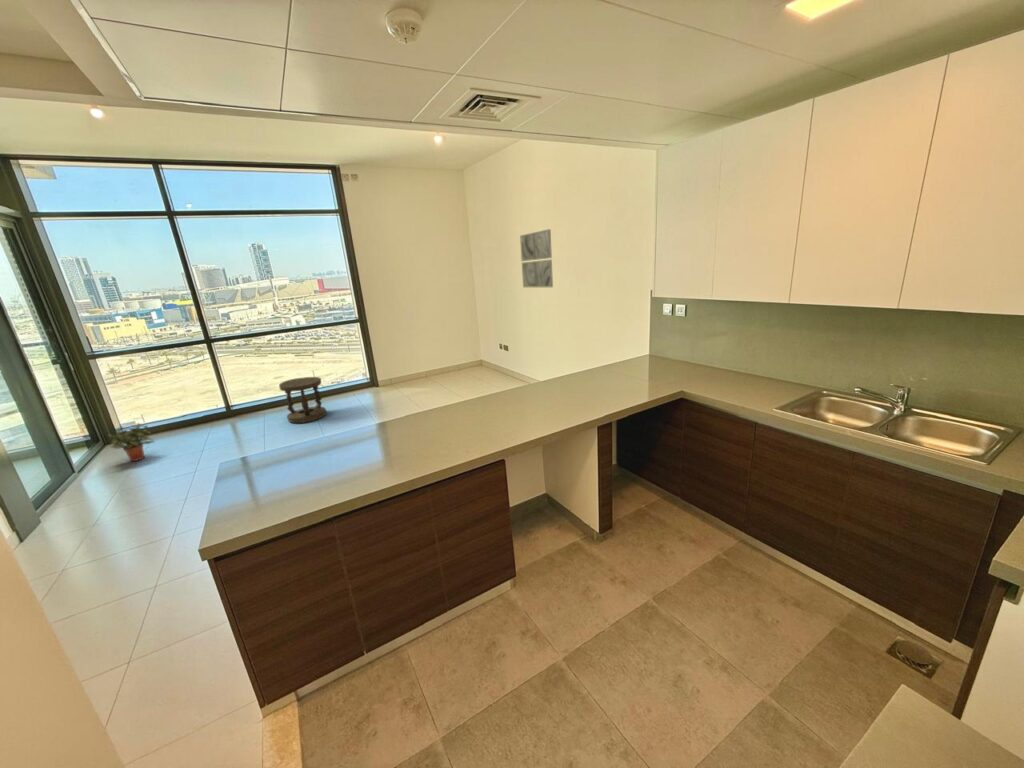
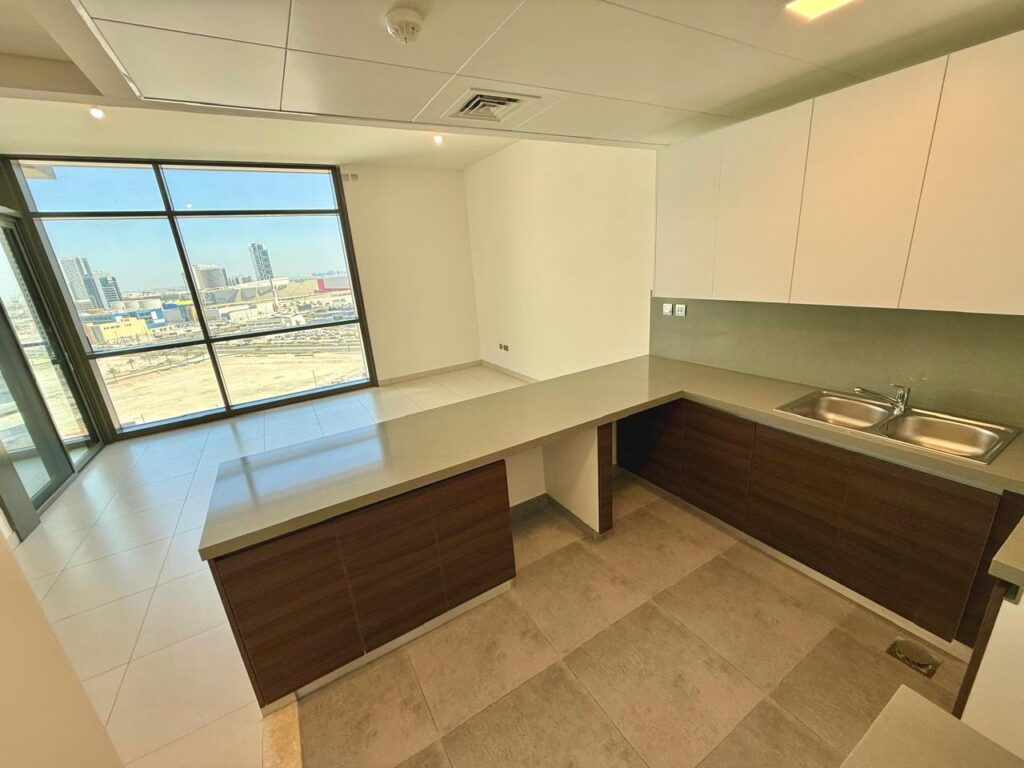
- wall art [519,228,554,288]
- potted plant [106,422,156,462]
- stool [278,376,327,424]
